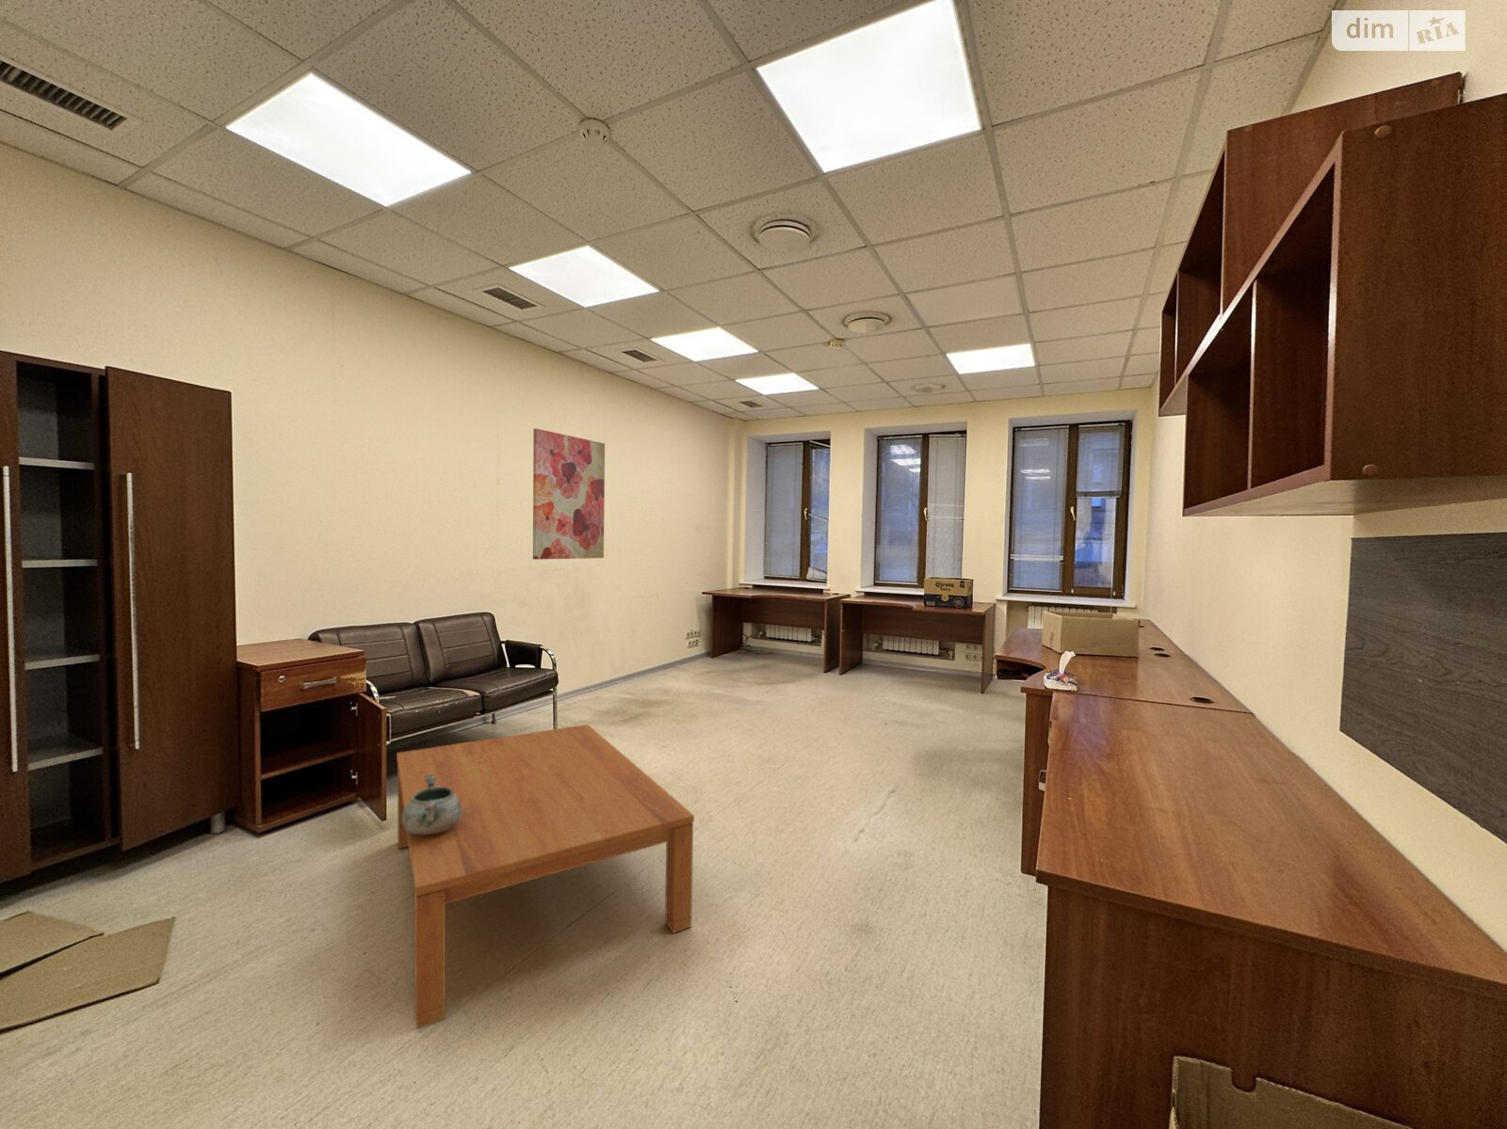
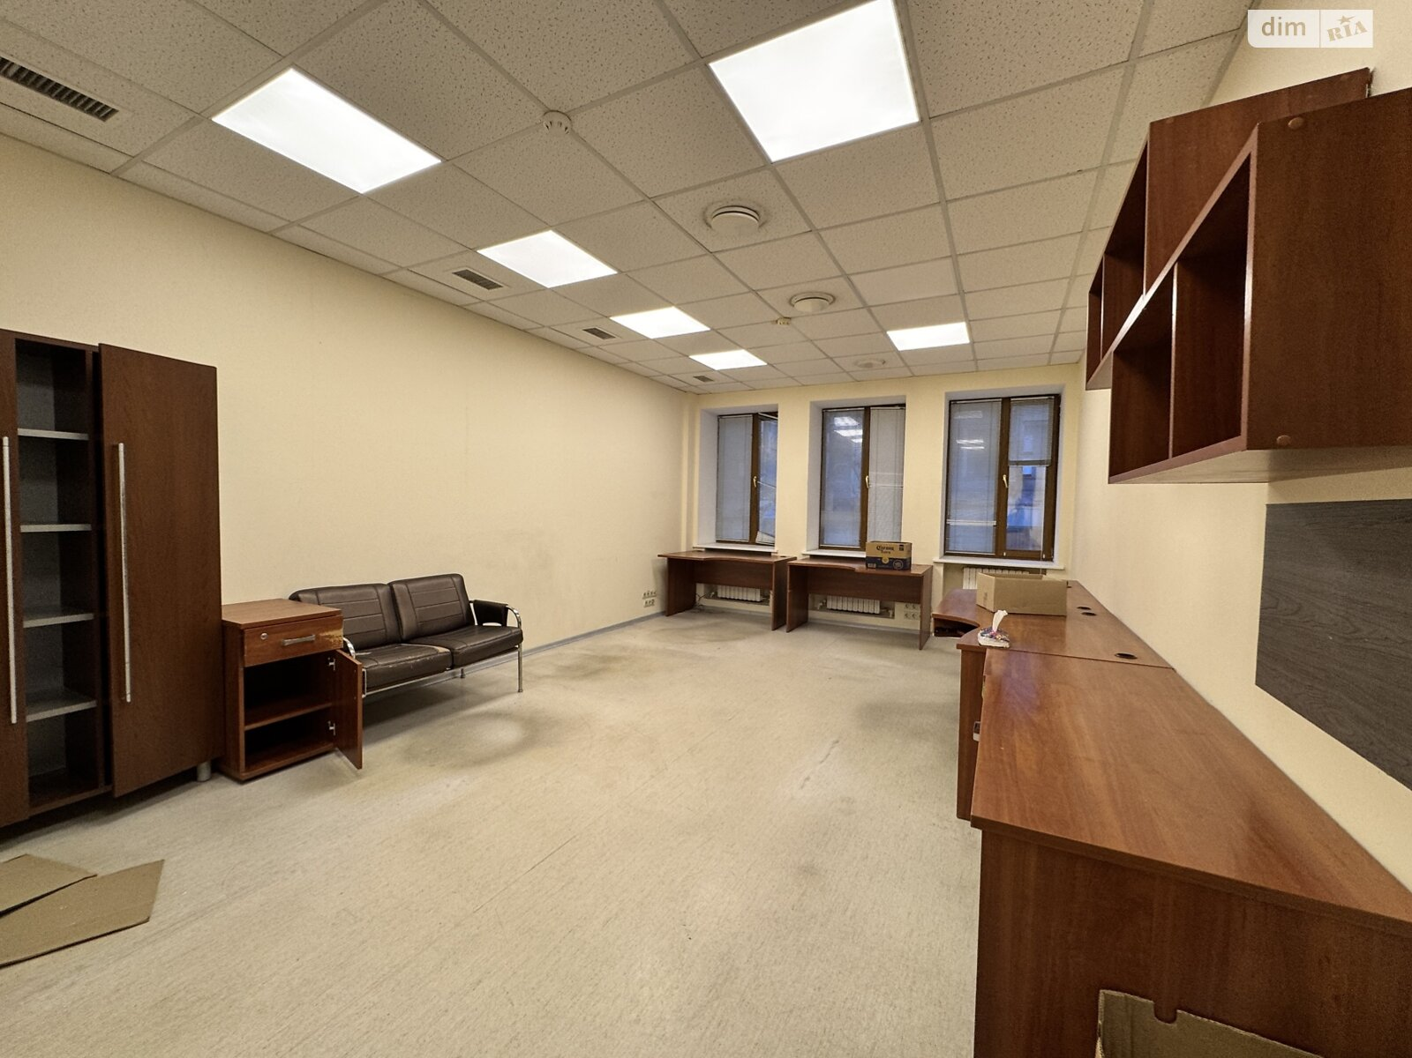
- wall art [532,428,605,561]
- coffee table [395,723,695,1029]
- decorative bowl [402,774,463,835]
